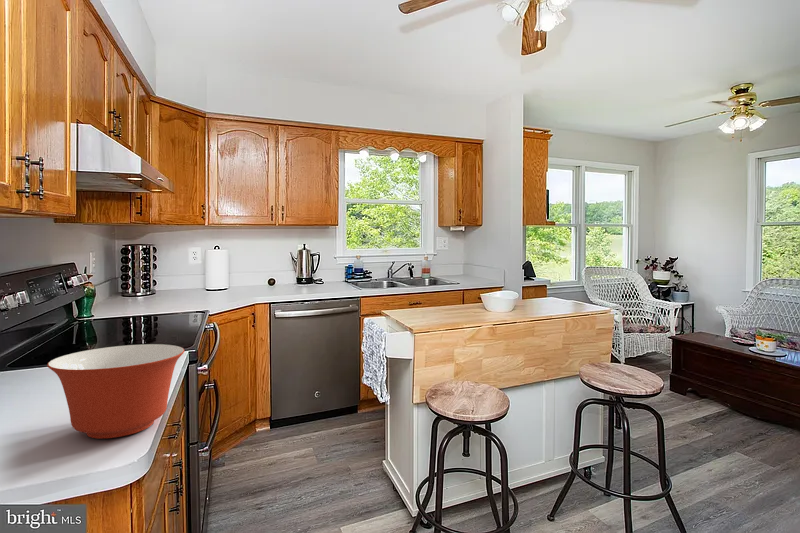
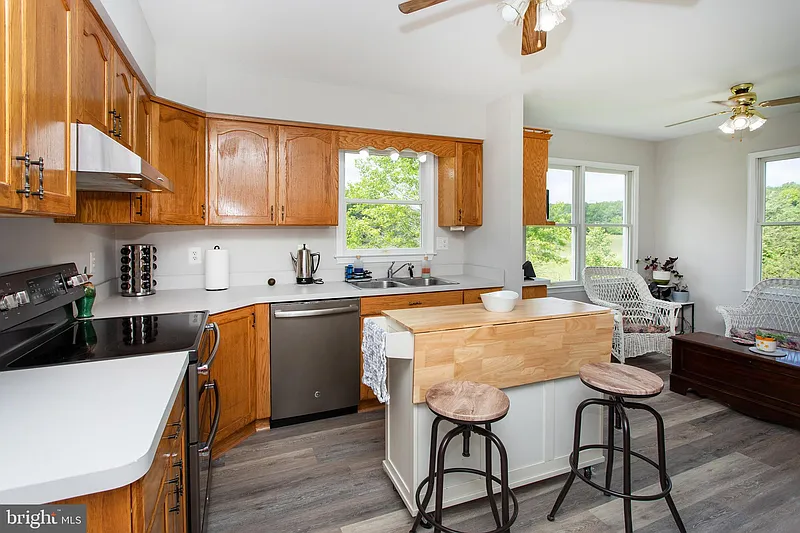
- mixing bowl [46,343,185,440]
